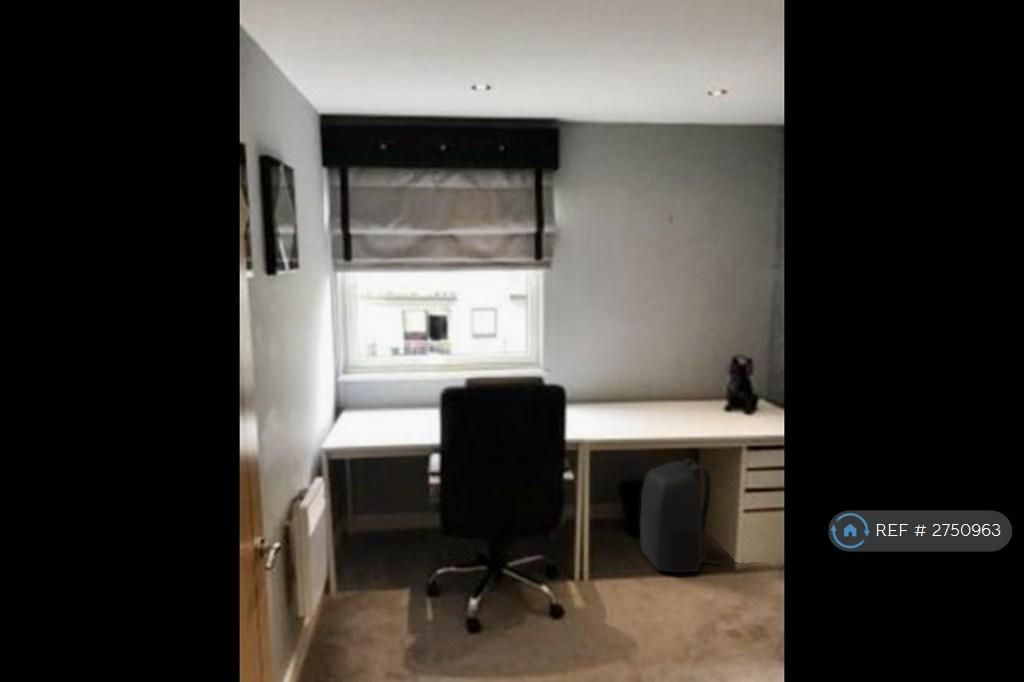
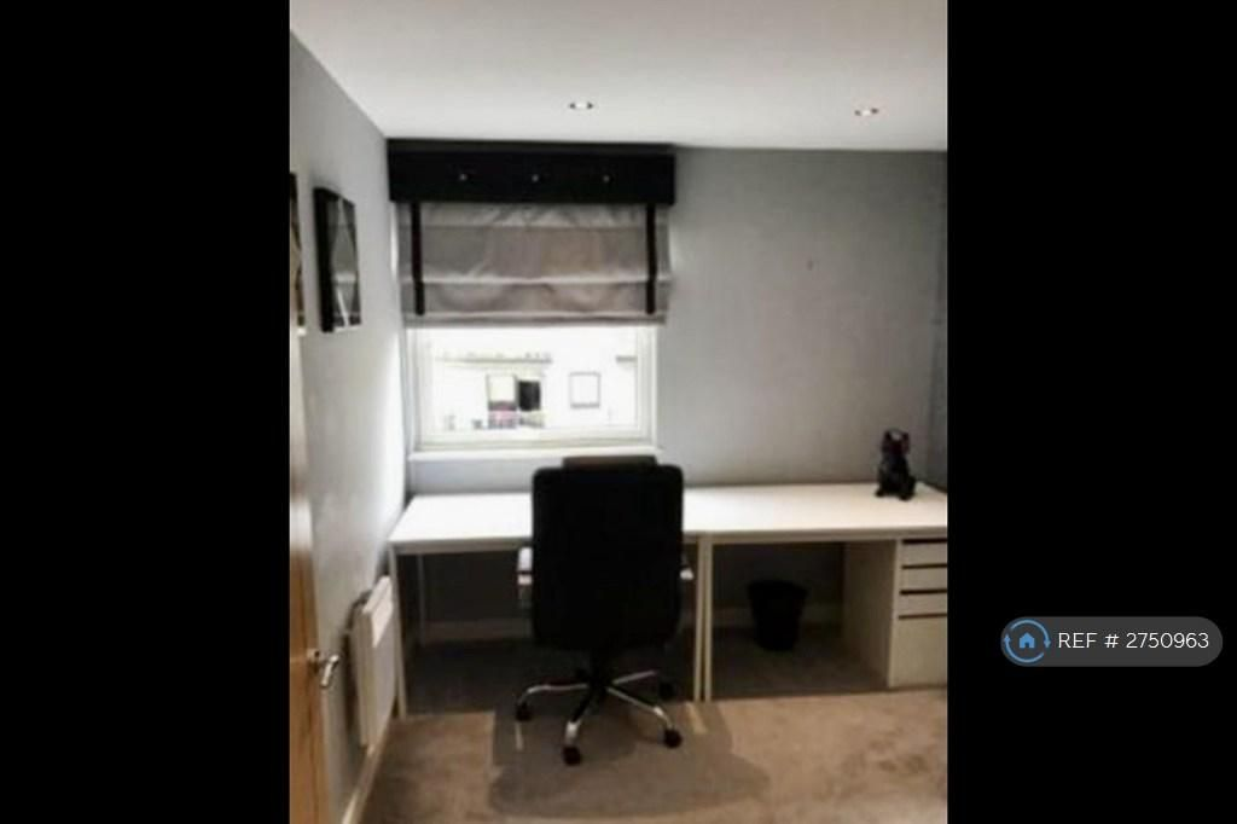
- backpack [639,456,722,574]
